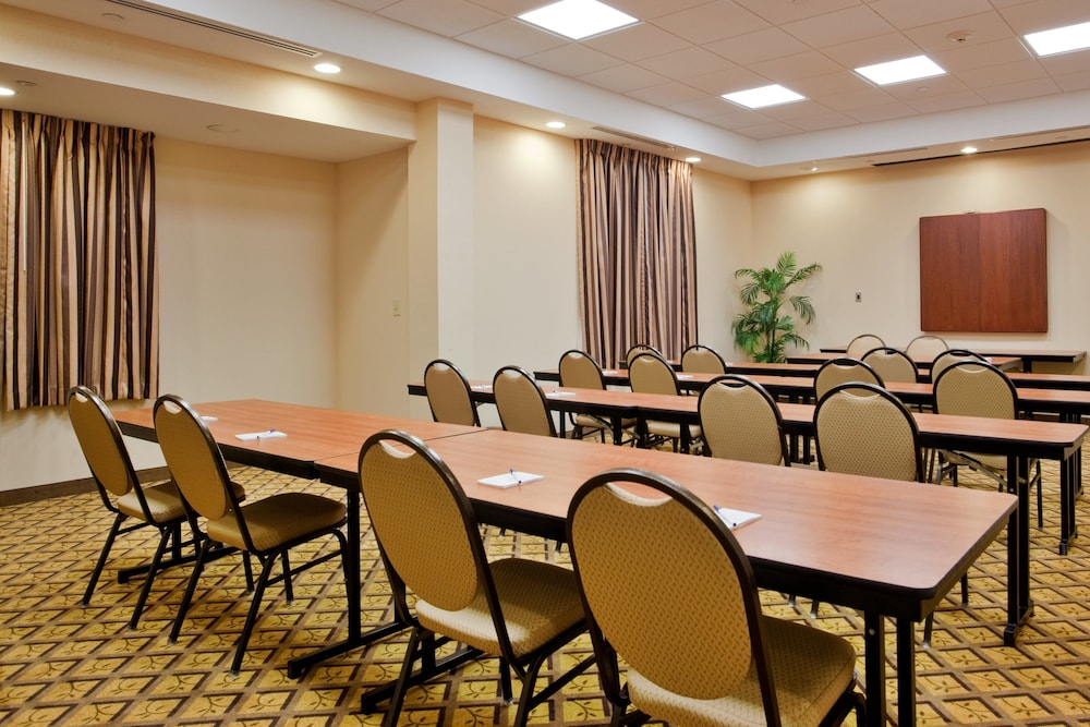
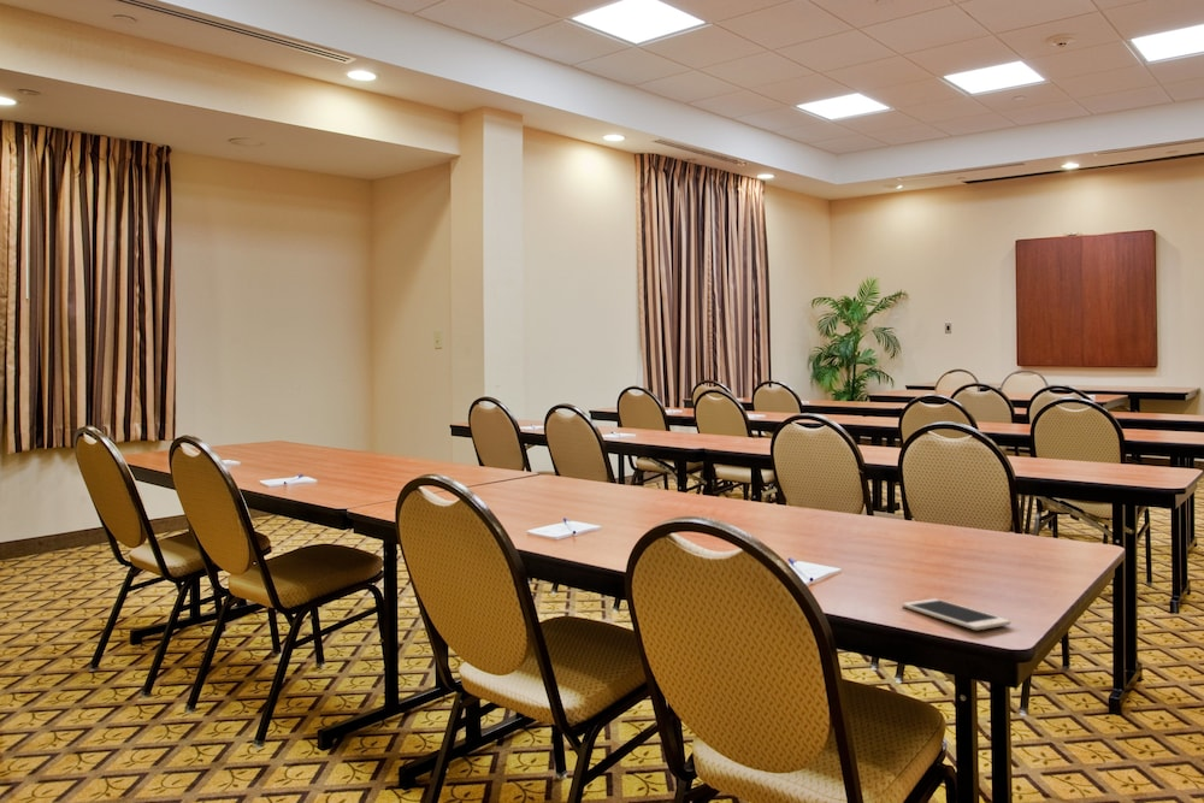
+ cell phone [901,597,1011,631]
